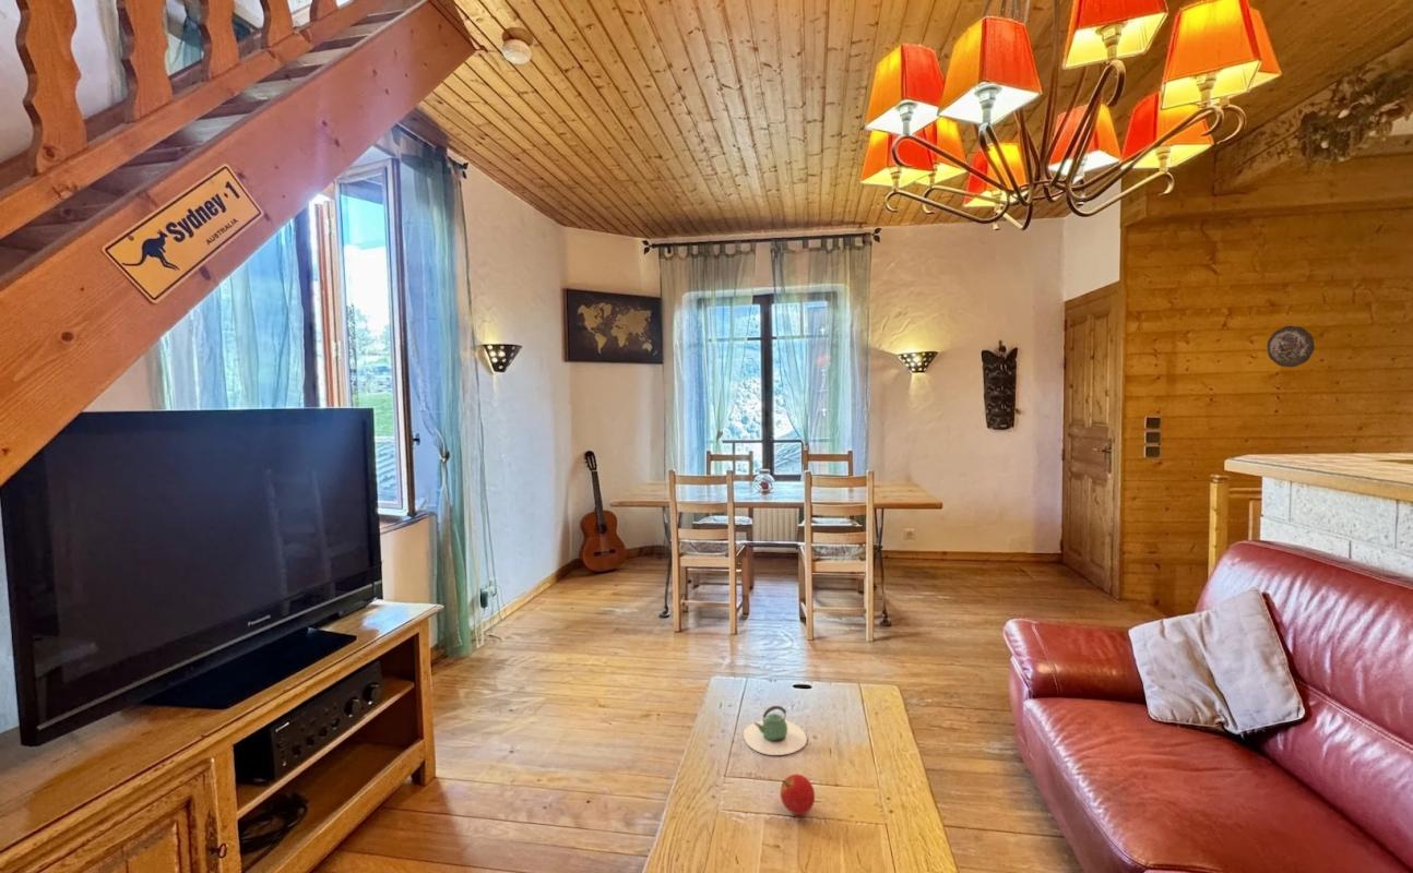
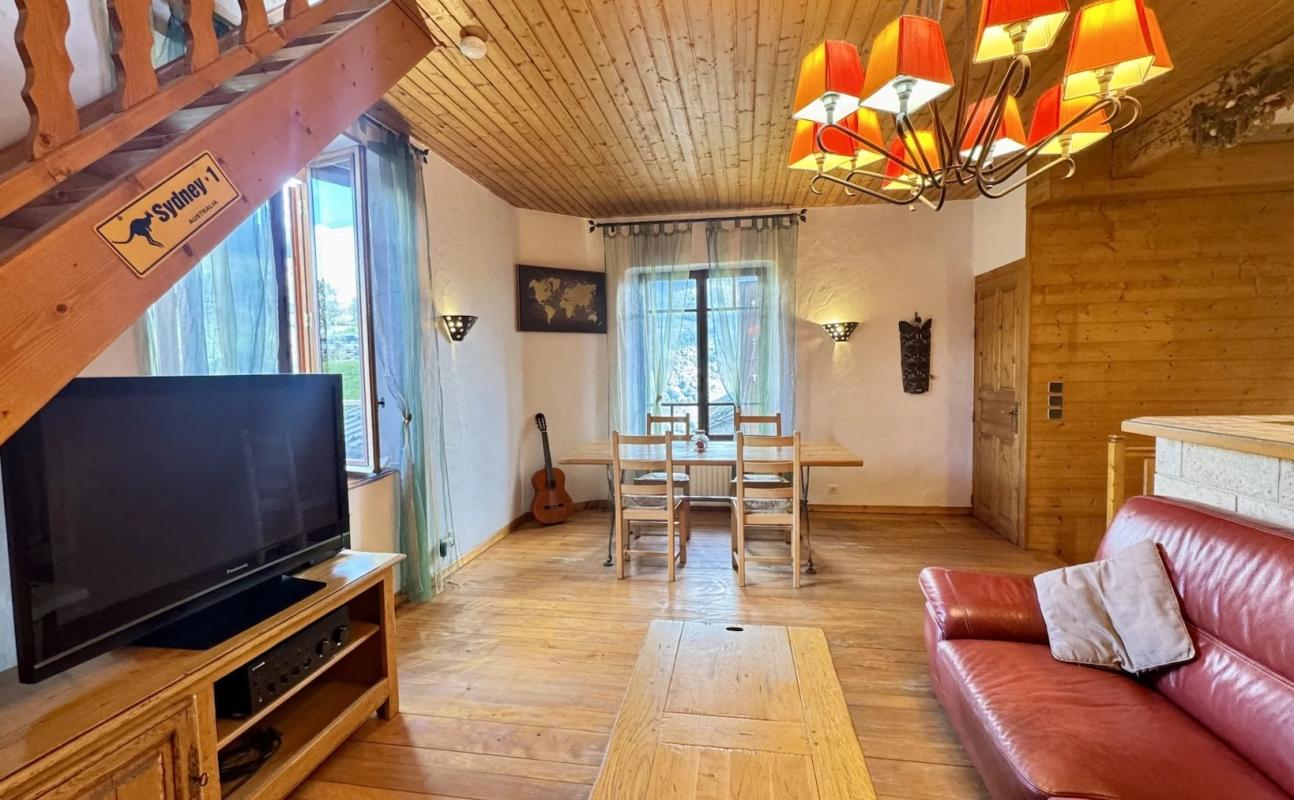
- decorative plate [1266,325,1316,369]
- fruit [780,773,816,816]
- teapot [743,705,808,756]
